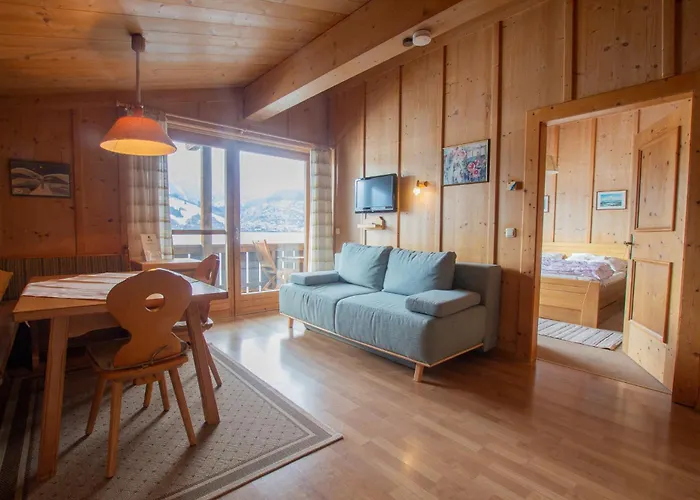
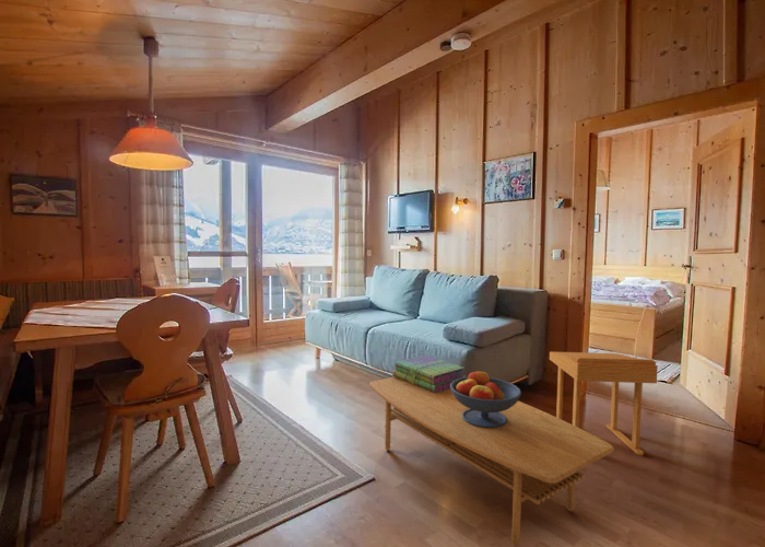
+ side table [549,351,659,456]
+ stack of books [391,354,468,393]
+ fruit bowl [450,369,522,428]
+ coffee table [368,376,615,547]
